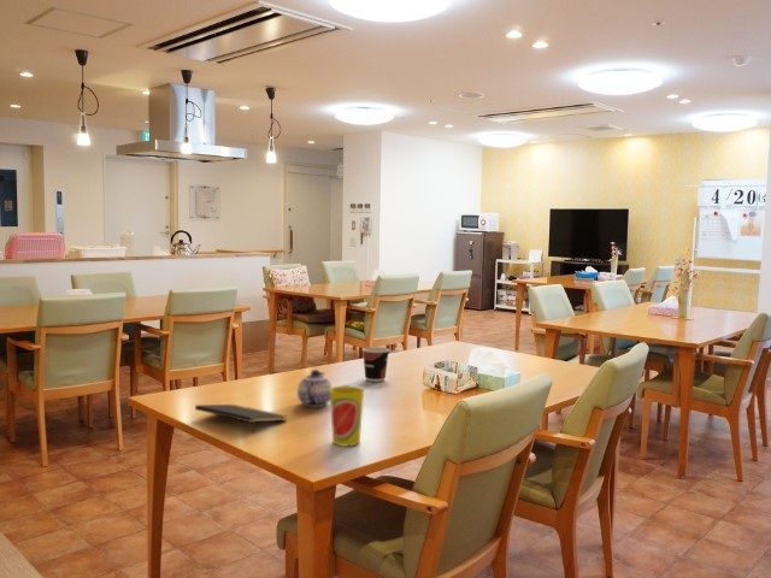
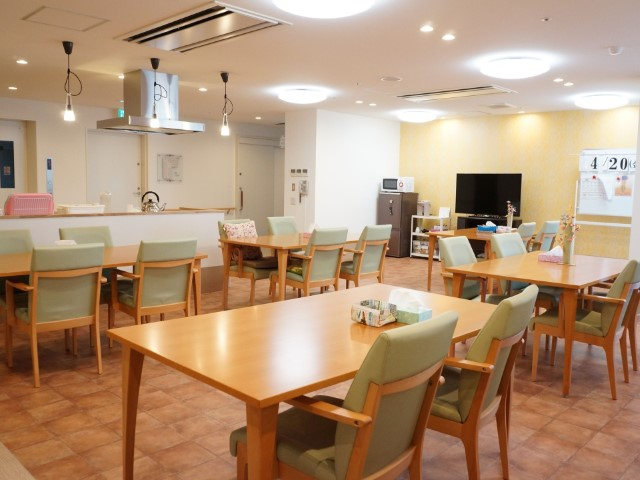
- cup [329,384,365,448]
- notepad [194,403,289,435]
- cup [361,346,390,383]
- teapot [296,368,334,408]
